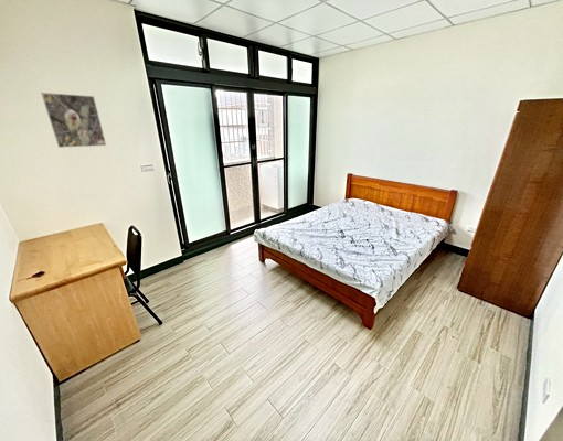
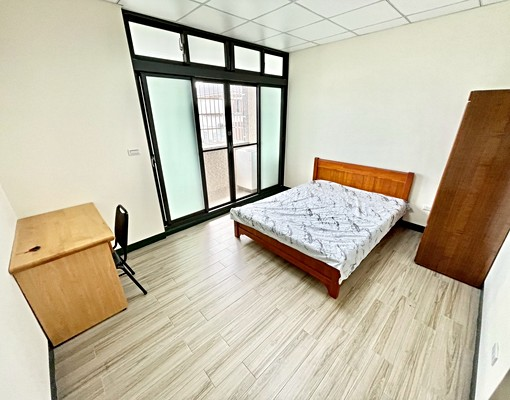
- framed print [40,92,107,149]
